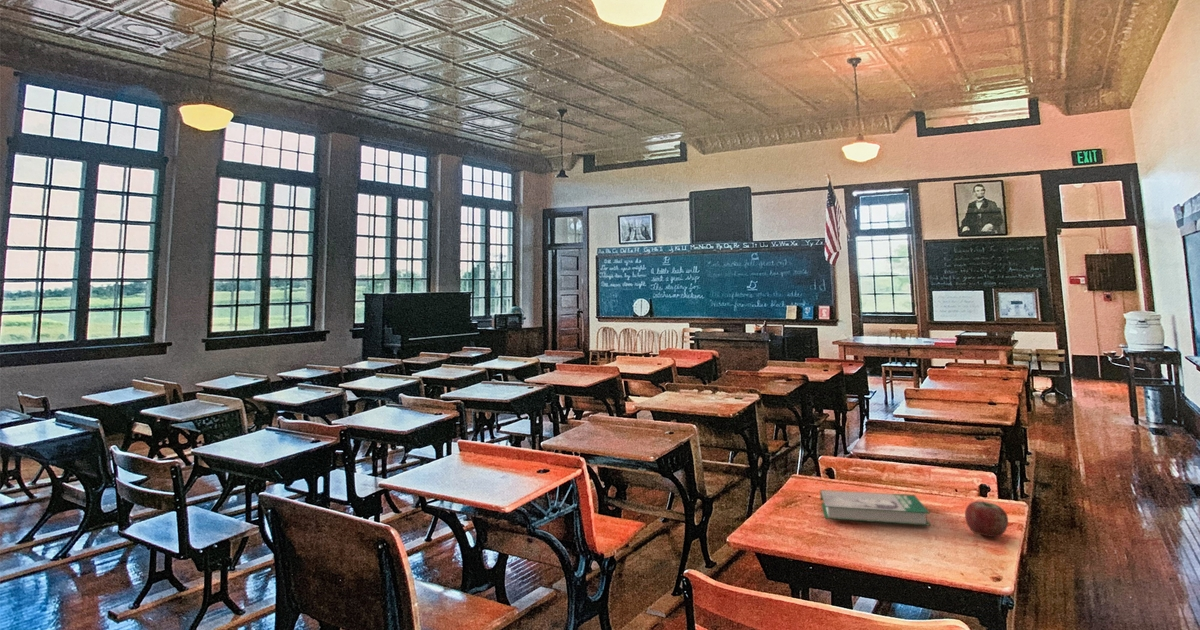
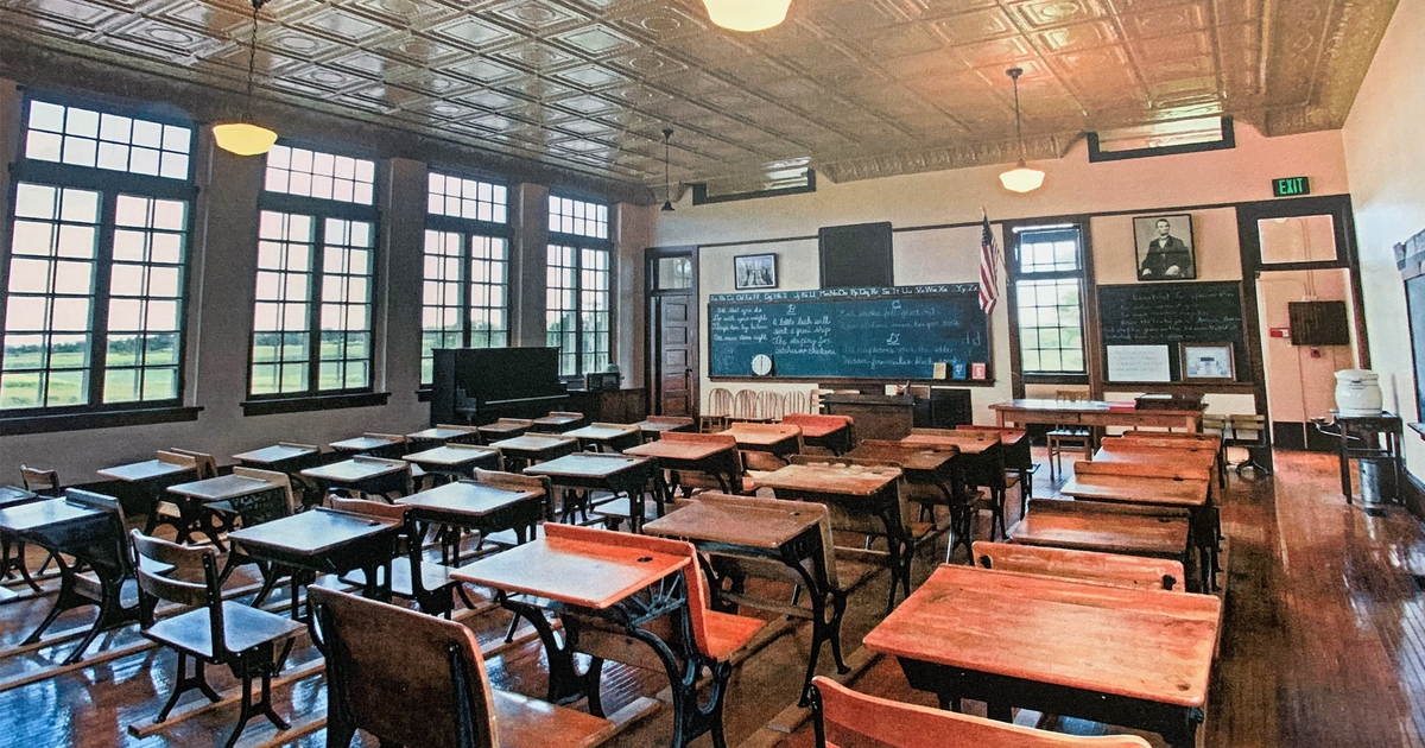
- book [819,489,931,527]
- apple [964,500,1009,538]
